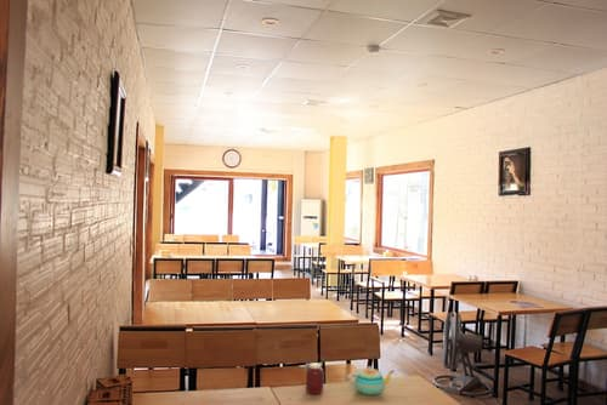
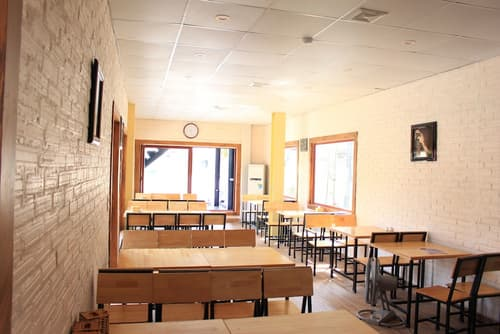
- jar [302,361,325,395]
- teapot [346,365,396,395]
